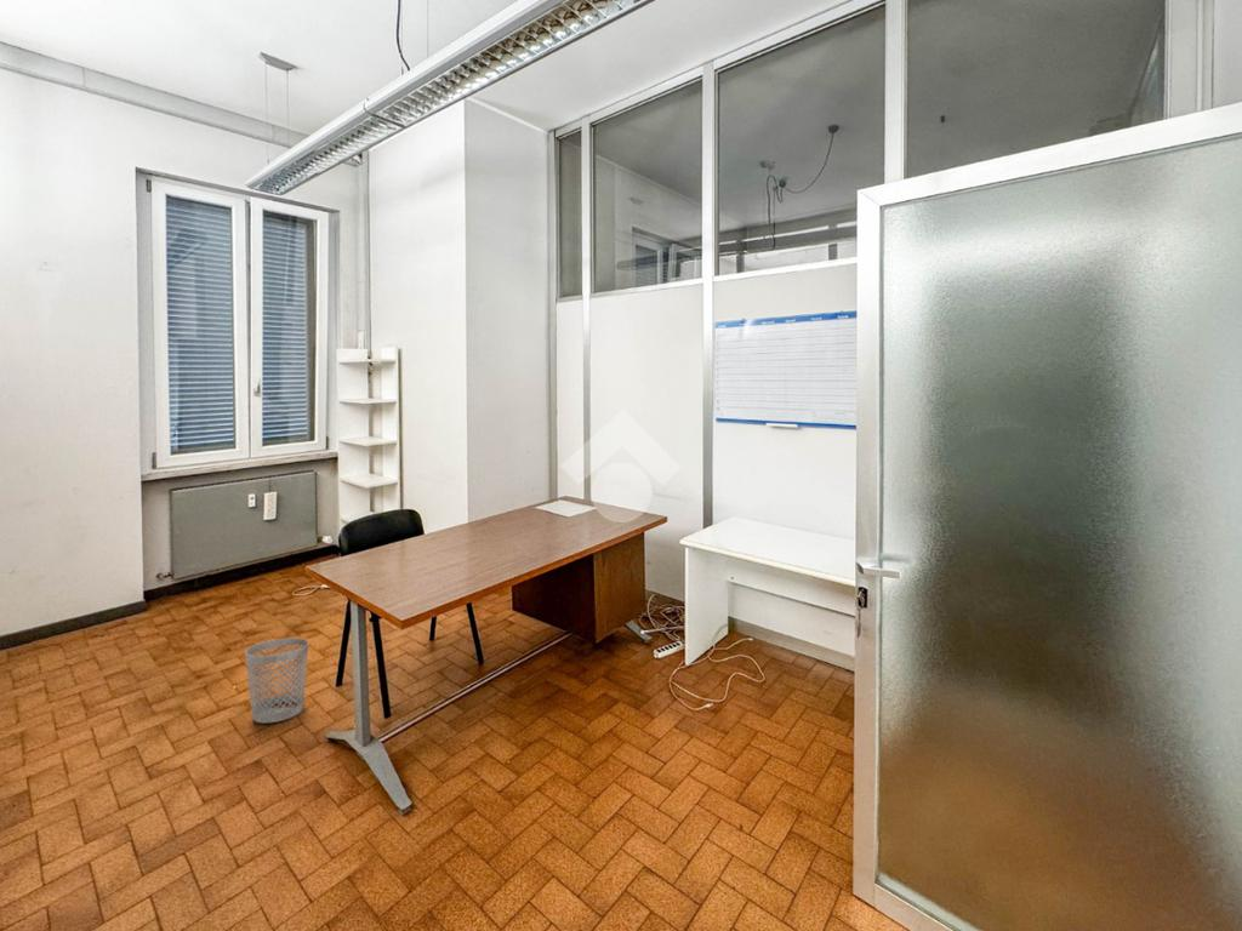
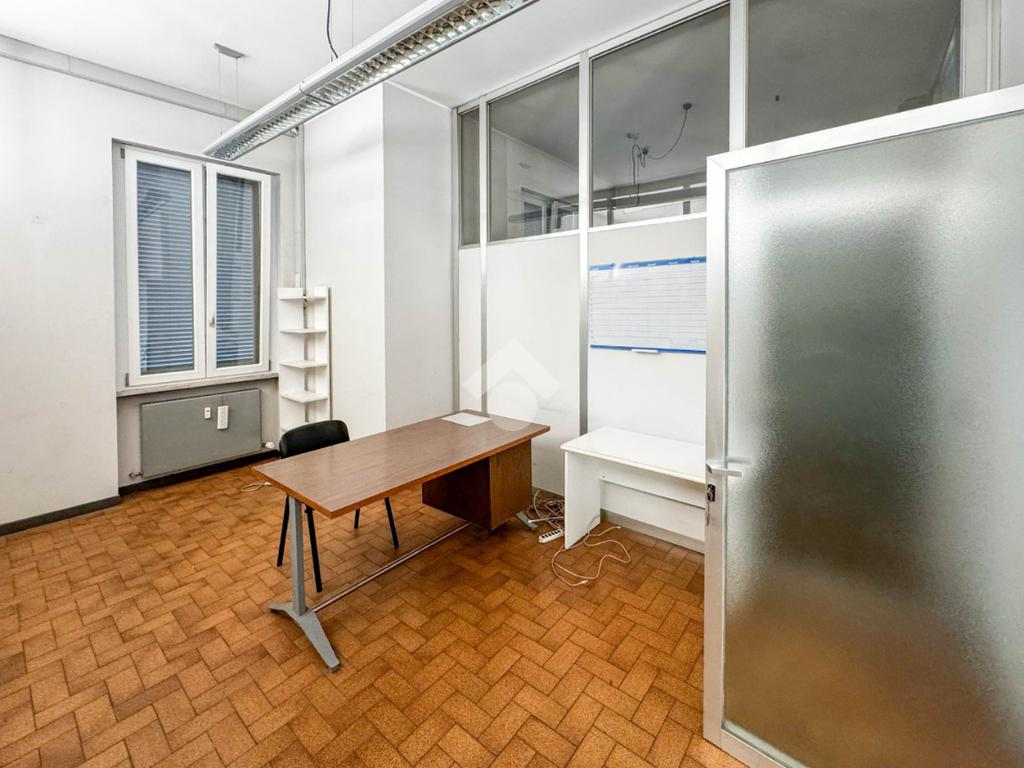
- wastebasket [244,636,309,724]
